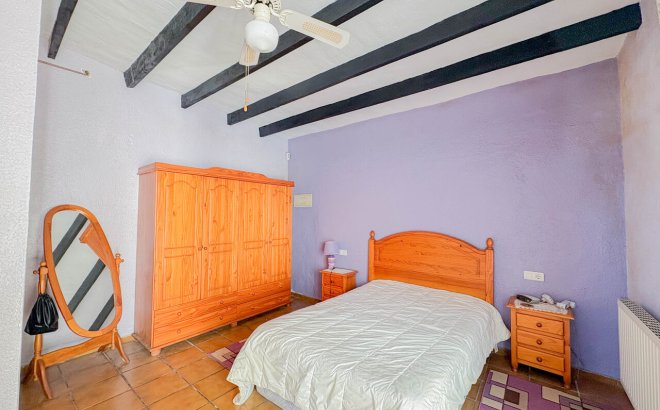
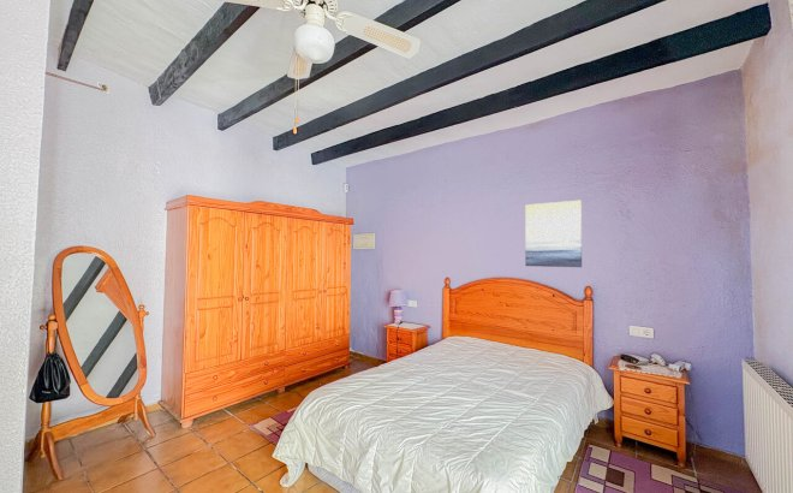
+ wall art [524,200,583,268]
